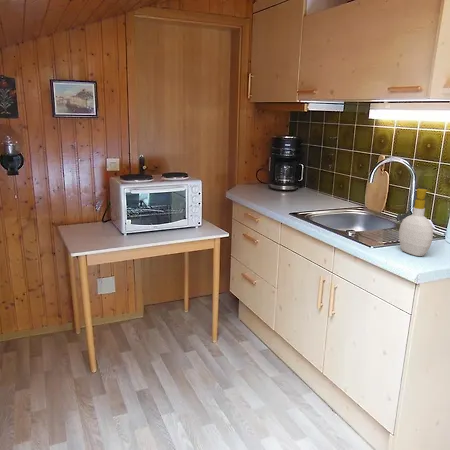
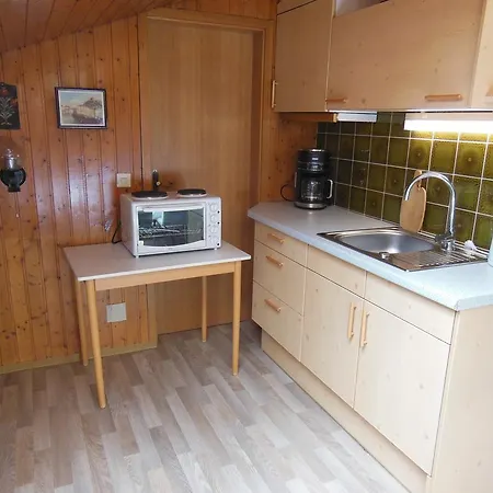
- soap bottle [398,188,434,257]
